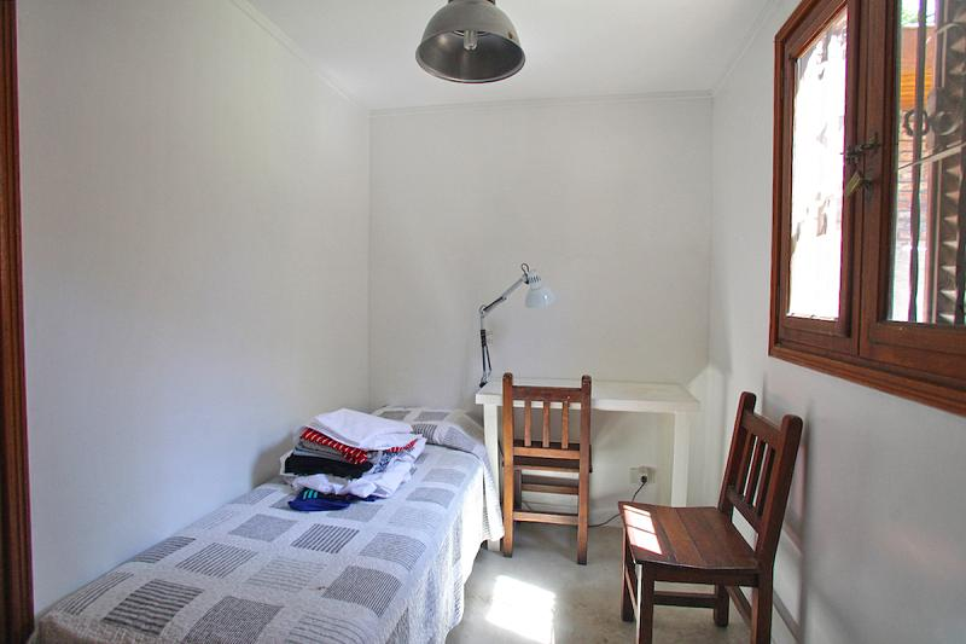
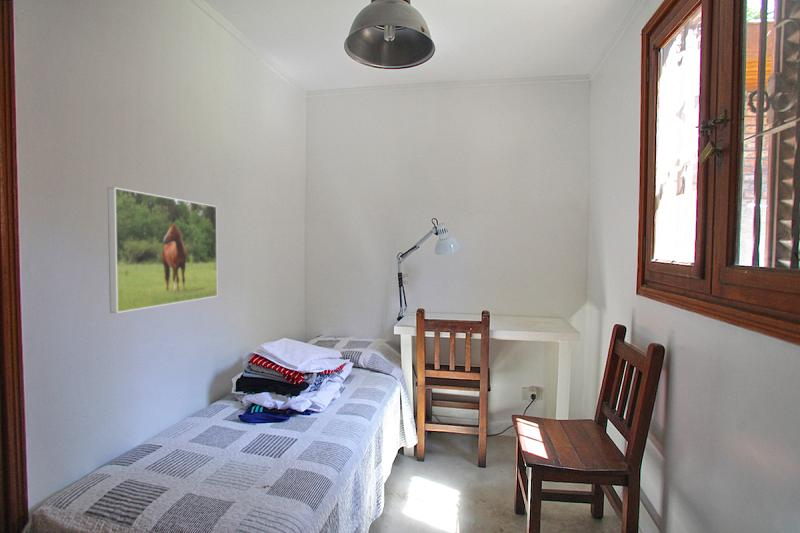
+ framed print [107,186,219,314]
